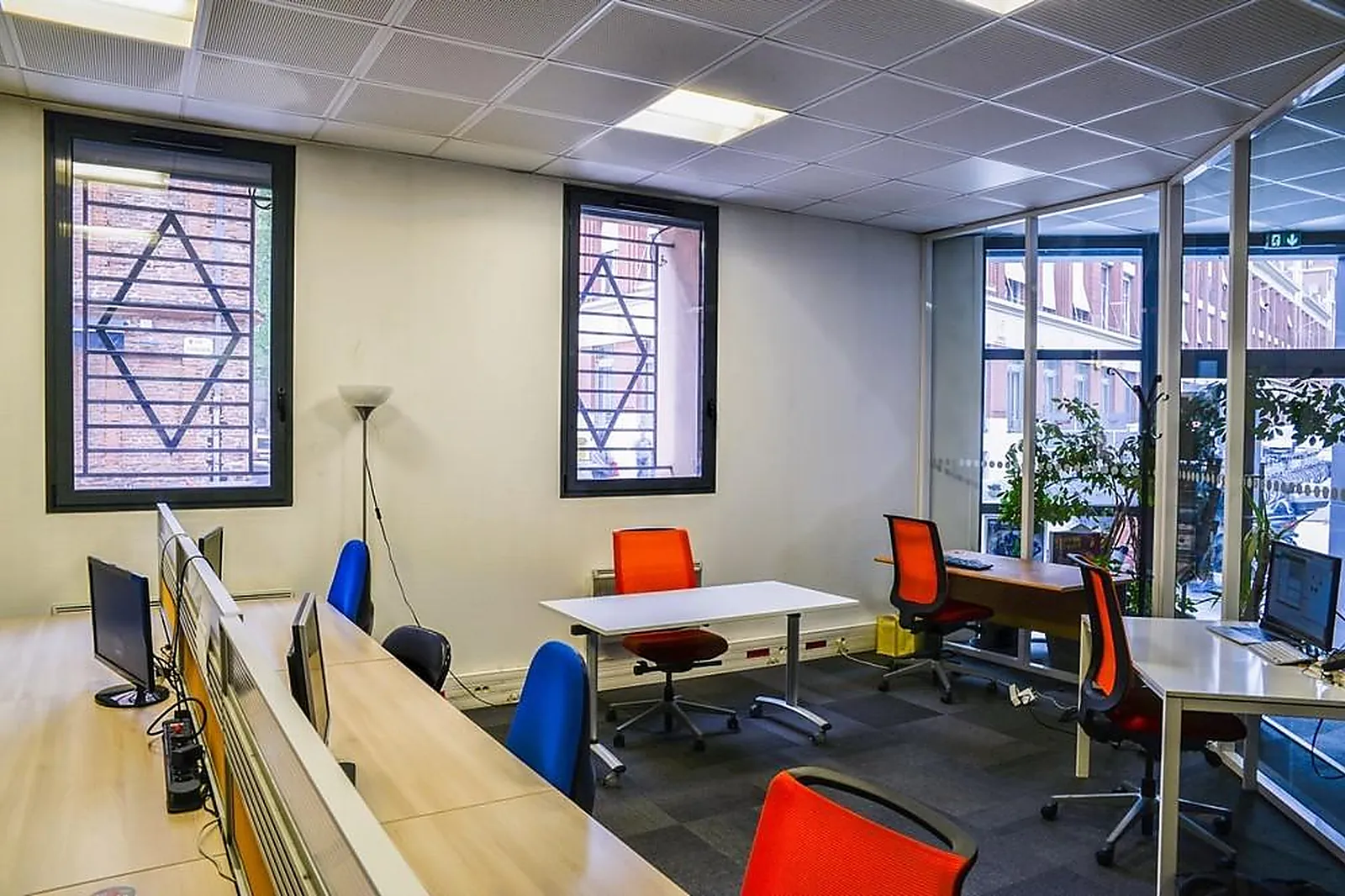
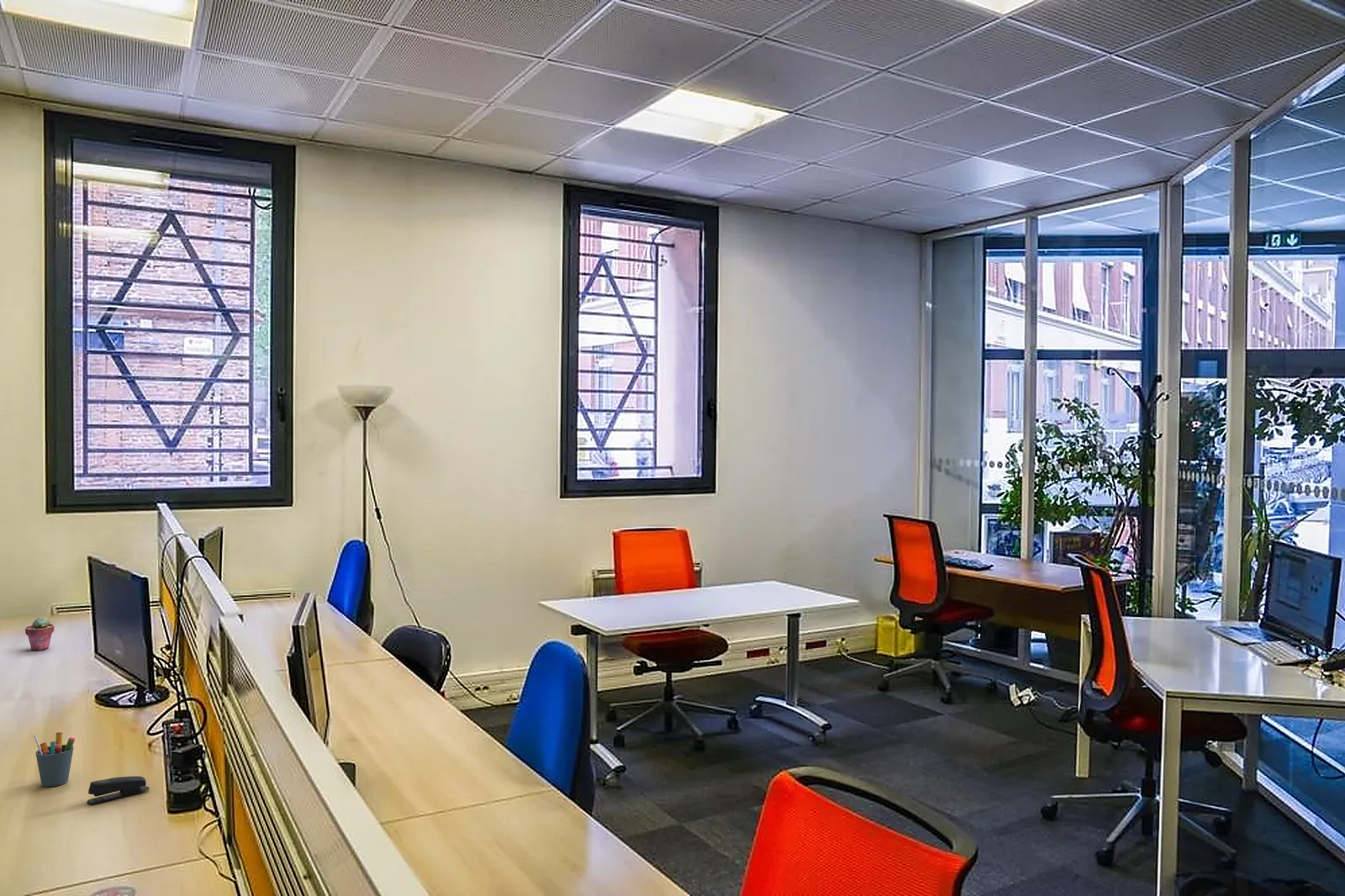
+ pen holder [33,731,76,788]
+ potted succulent [24,616,55,651]
+ stapler [87,775,150,805]
